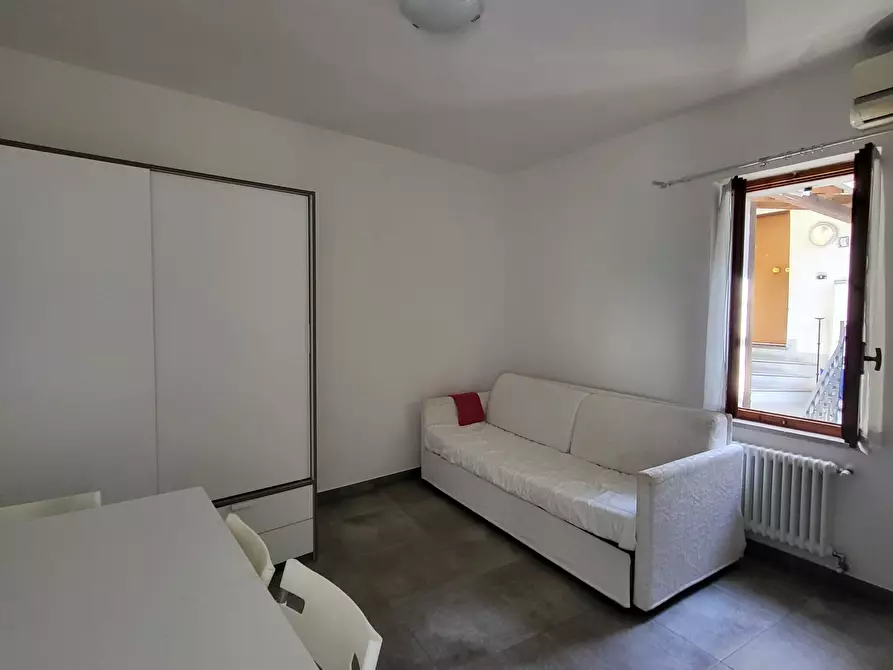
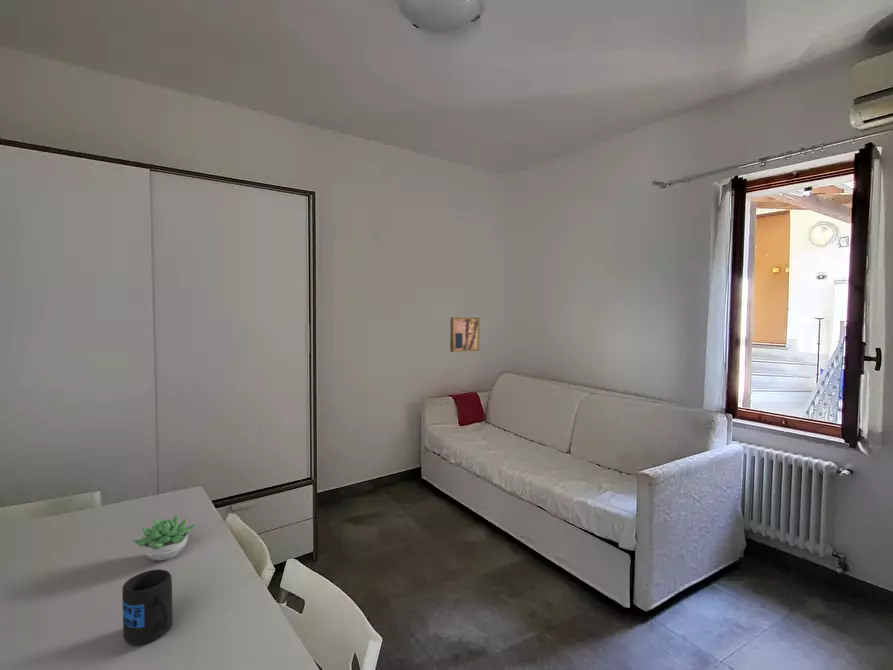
+ mug [121,568,174,646]
+ wall art [449,317,481,353]
+ succulent plant [132,514,196,562]
